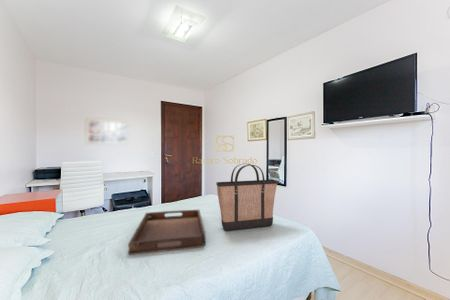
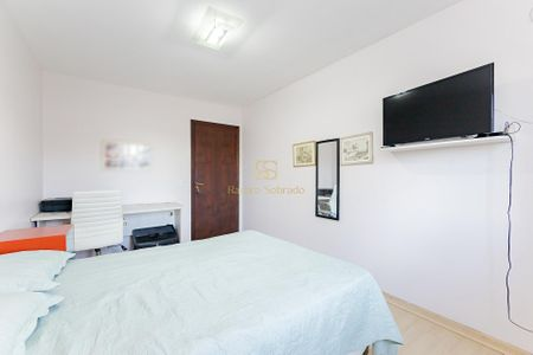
- shopping bag [215,163,279,232]
- serving tray [128,209,206,256]
